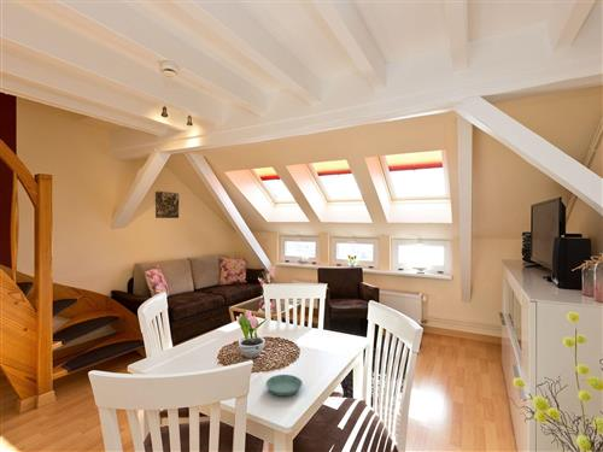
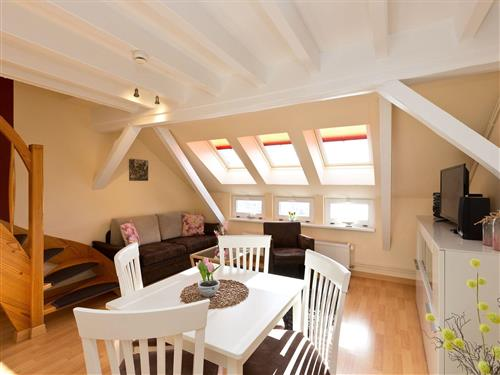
- saucer [265,374,304,397]
